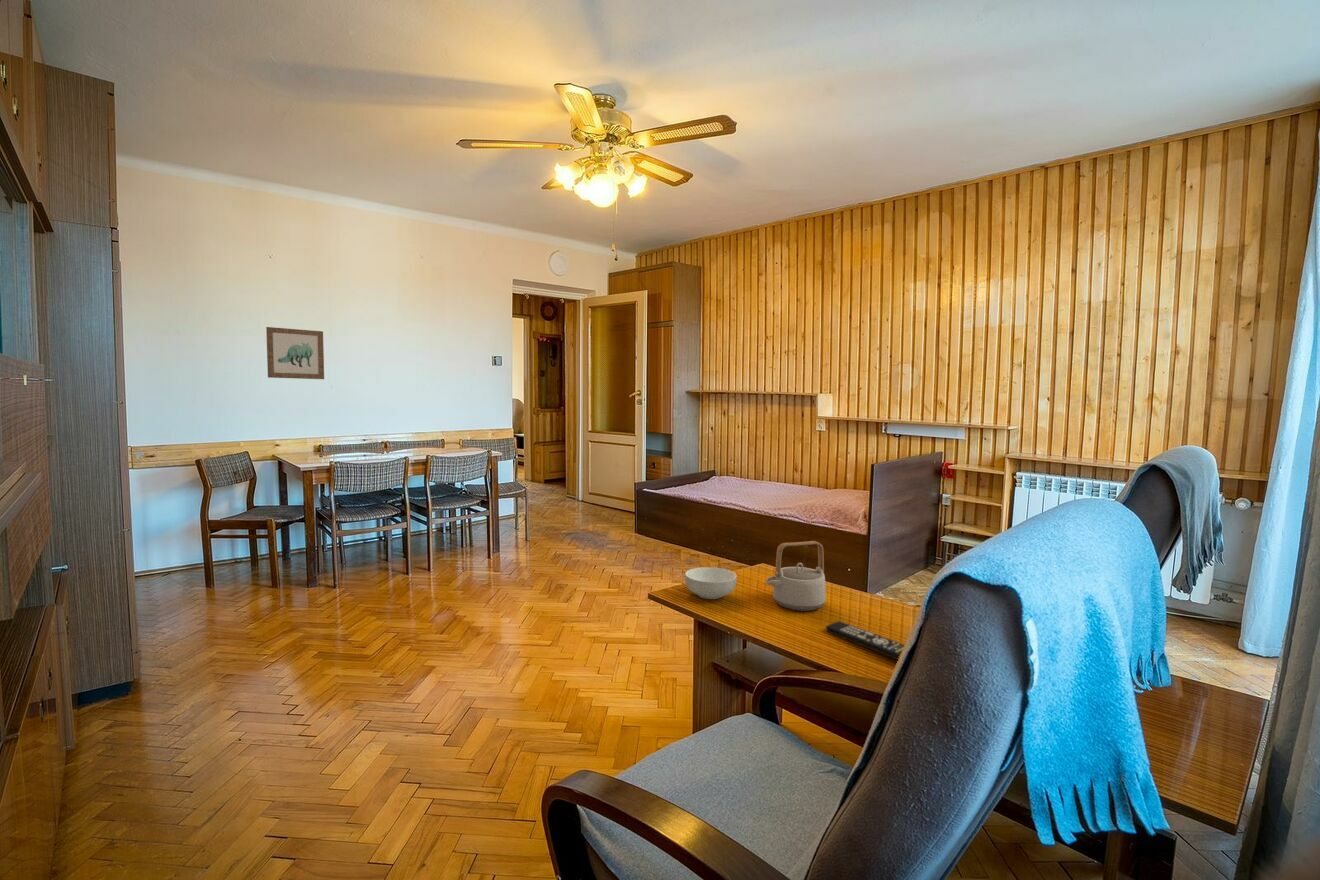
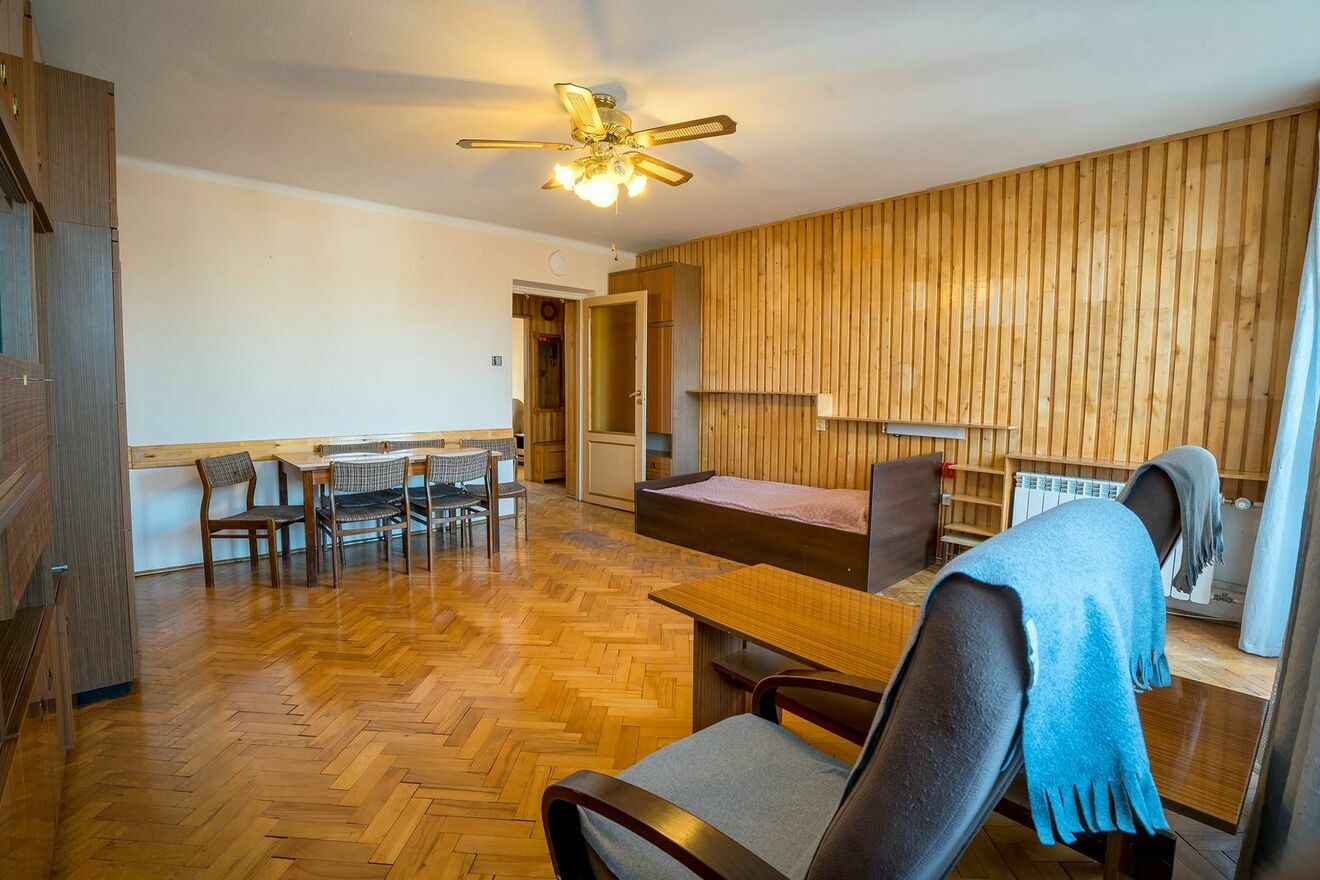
- remote control [825,620,905,661]
- cereal bowl [684,566,738,600]
- teapot [765,540,827,612]
- wall art [265,326,325,380]
